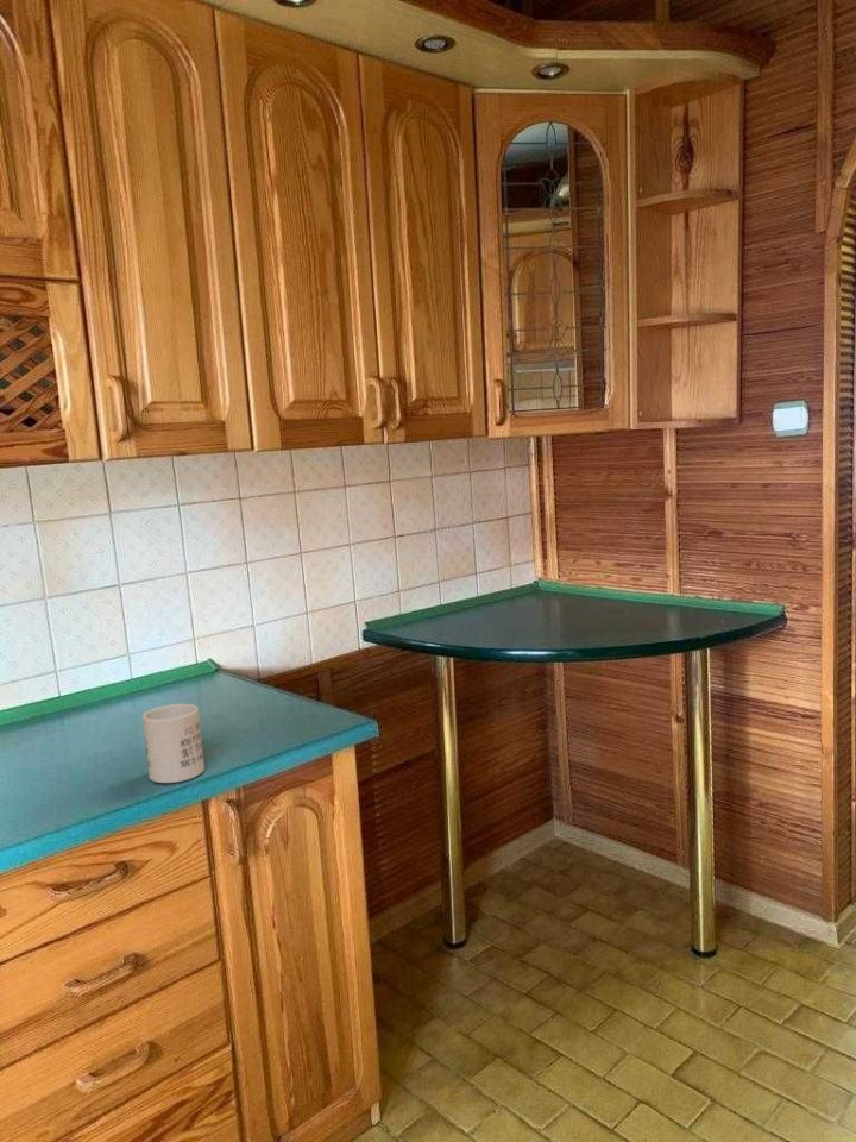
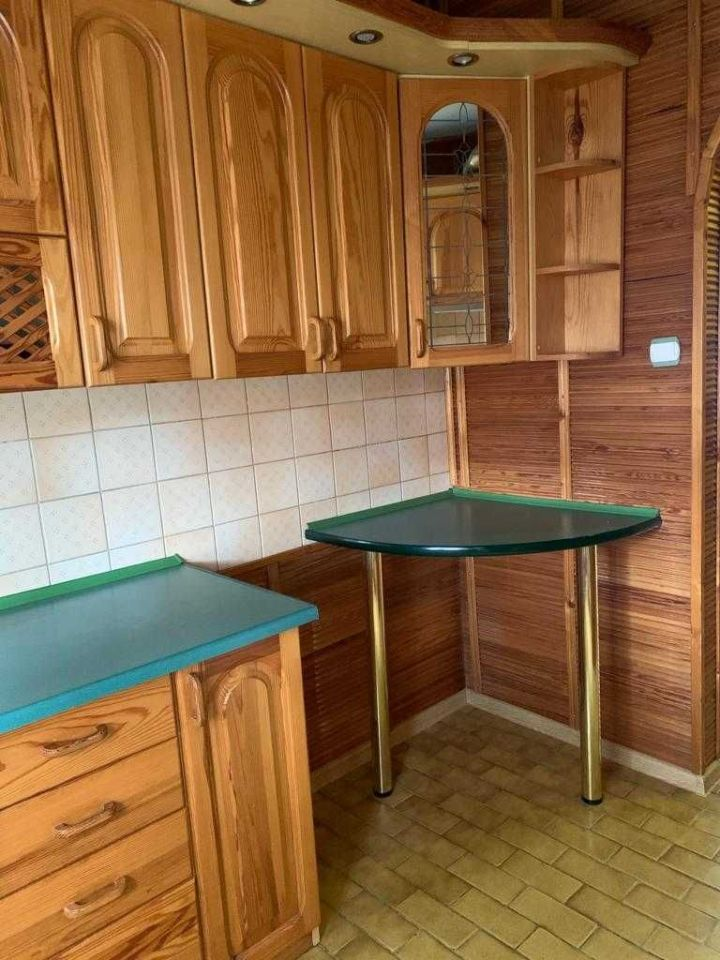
- mug [141,703,206,784]
